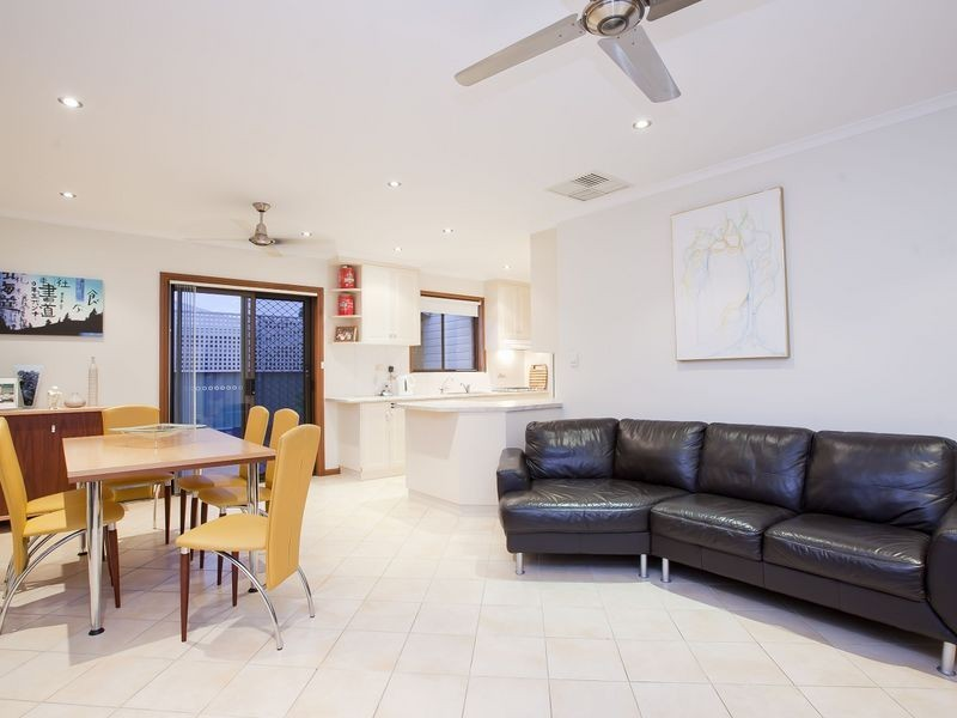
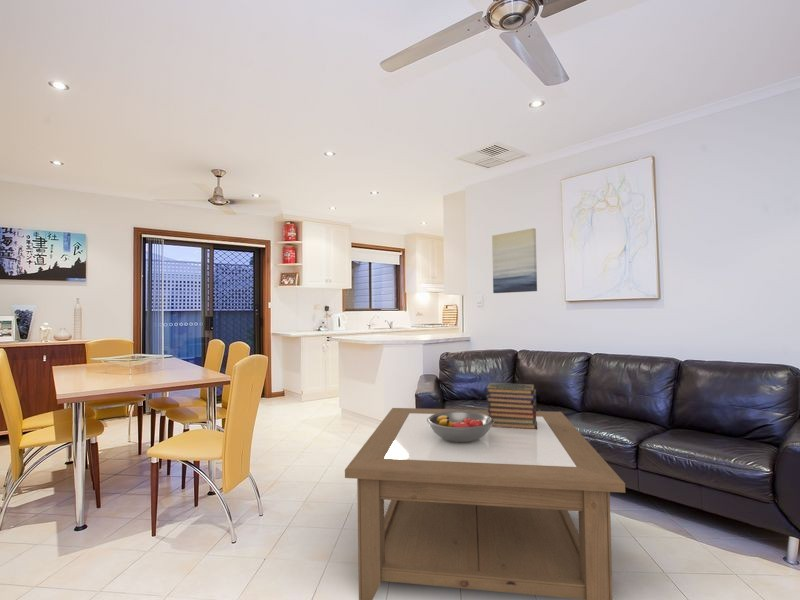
+ book stack [485,382,537,429]
+ wall art [491,227,538,294]
+ coffee table [344,407,626,600]
+ fruit bowl [427,411,494,442]
